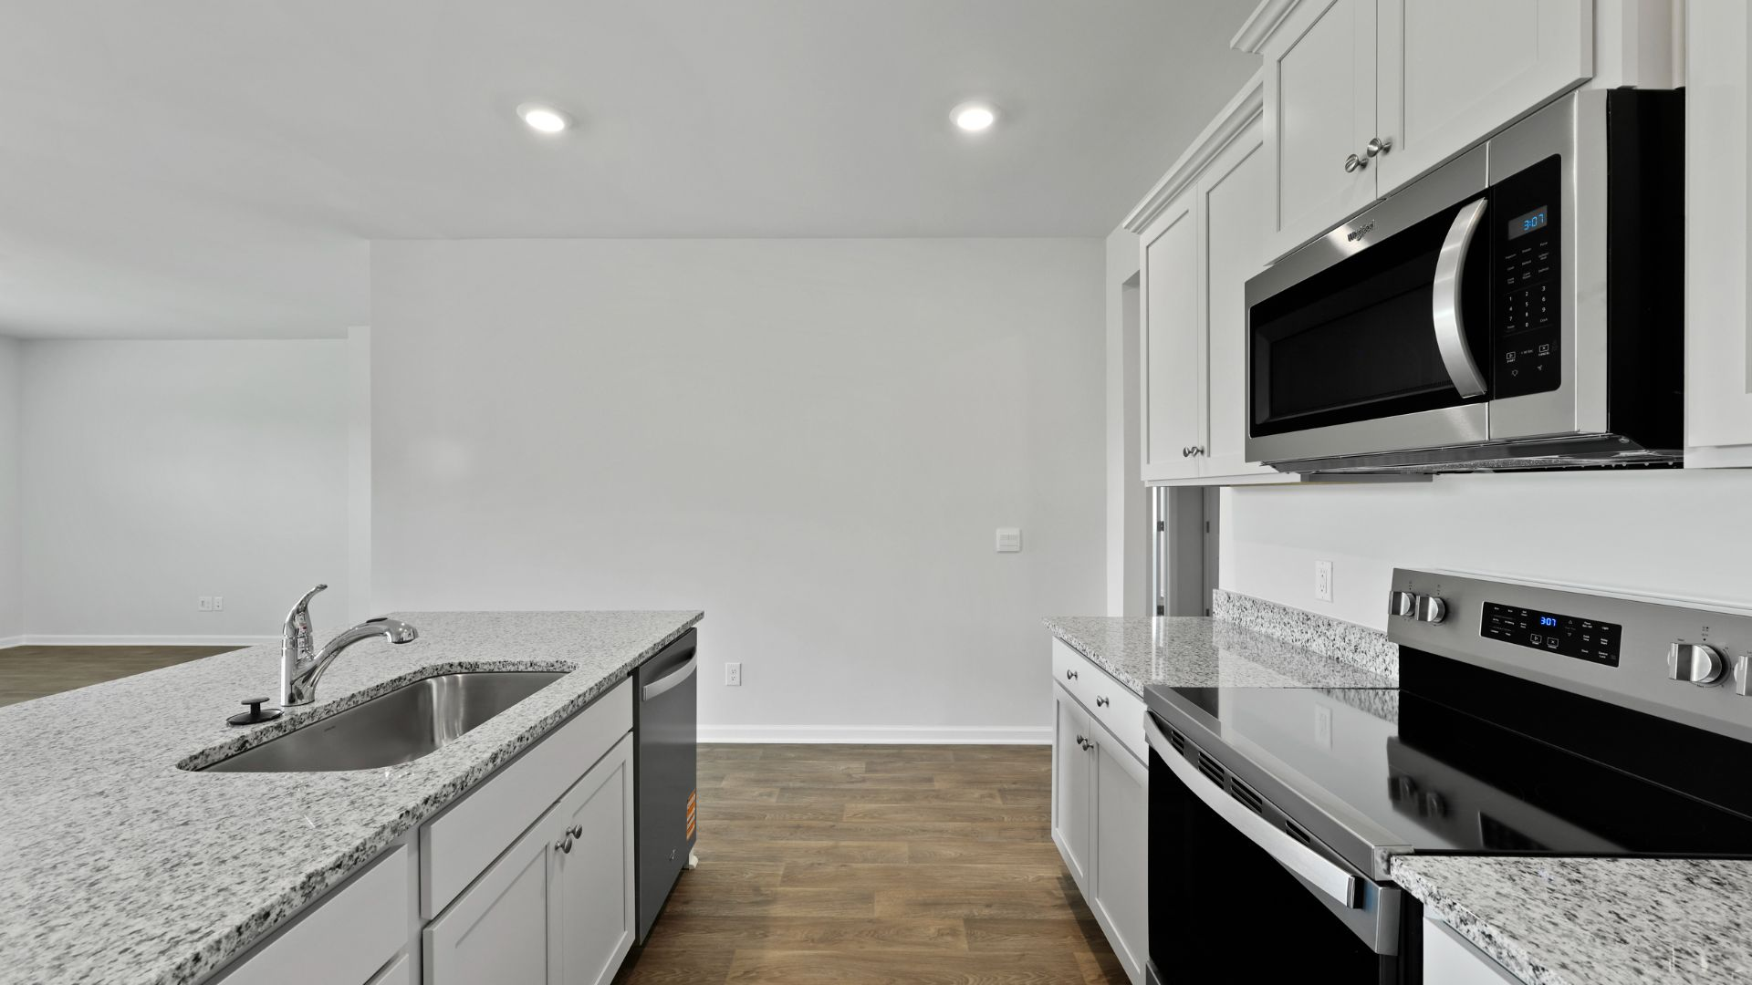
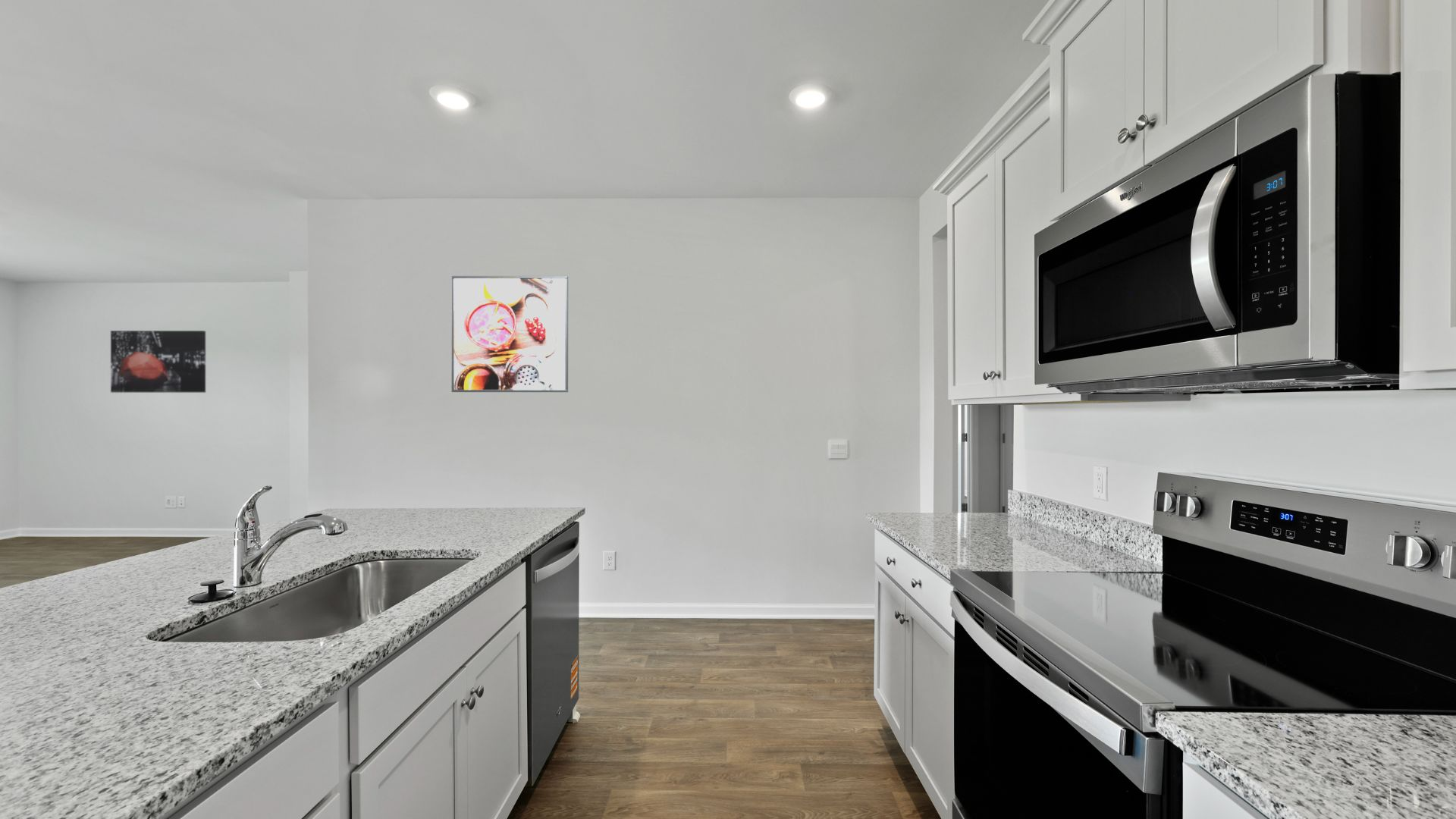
+ wall art [110,330,206,394]
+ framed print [450,275,569,393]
